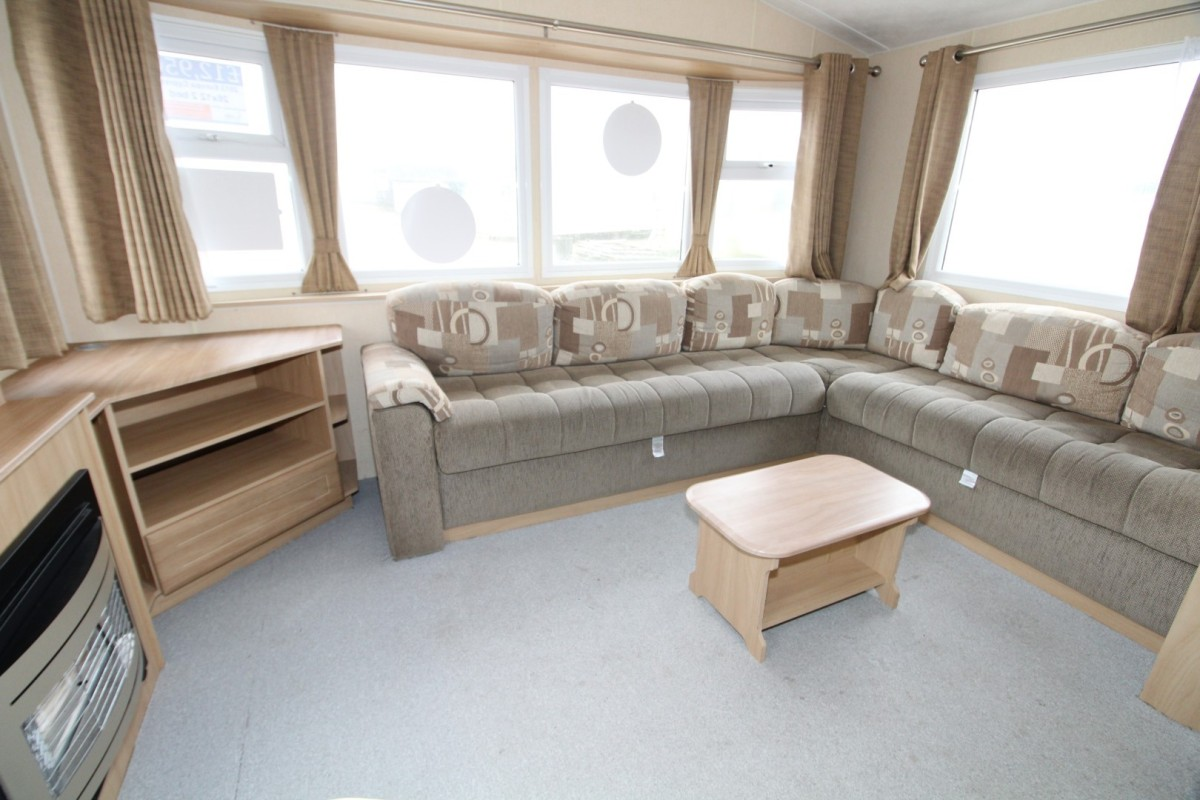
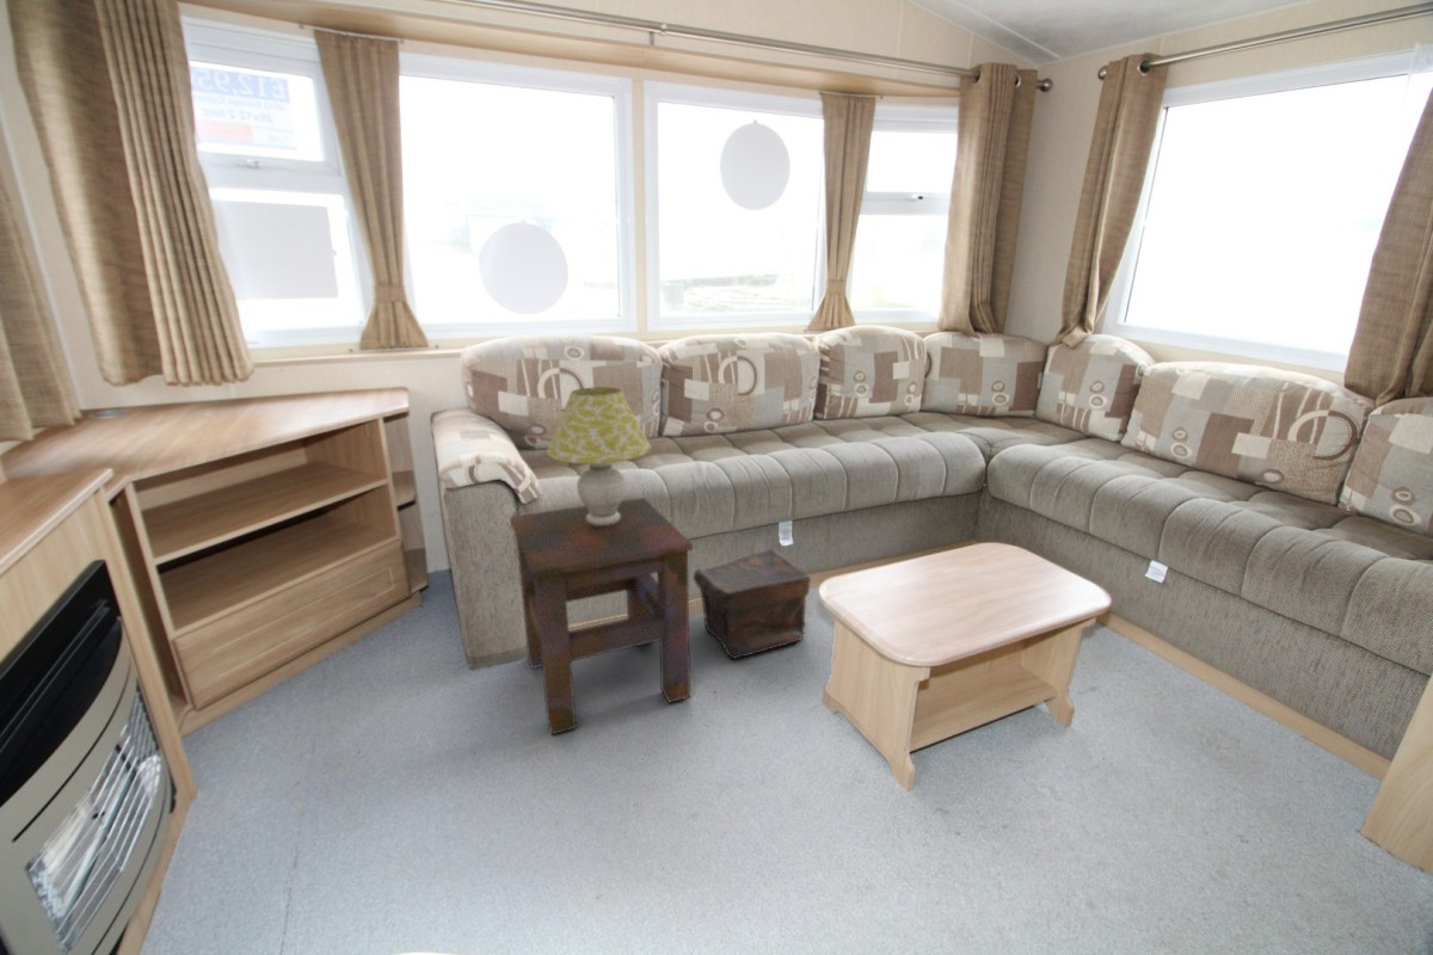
+ side table [509,497,694,737]
+ table lamp [546,386,652,526]
+ pouch [693,547,812,660]
